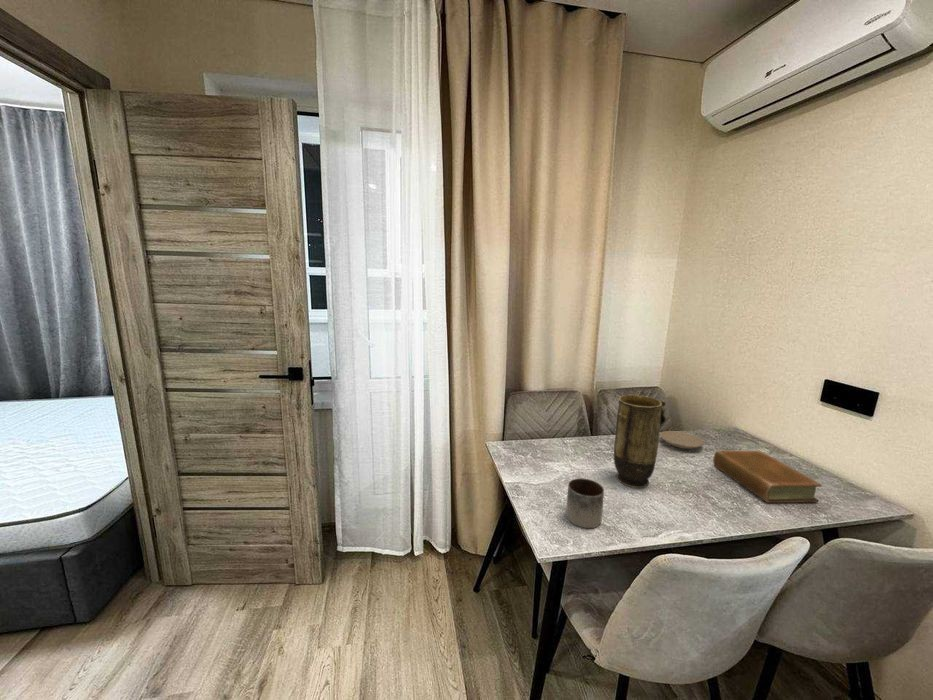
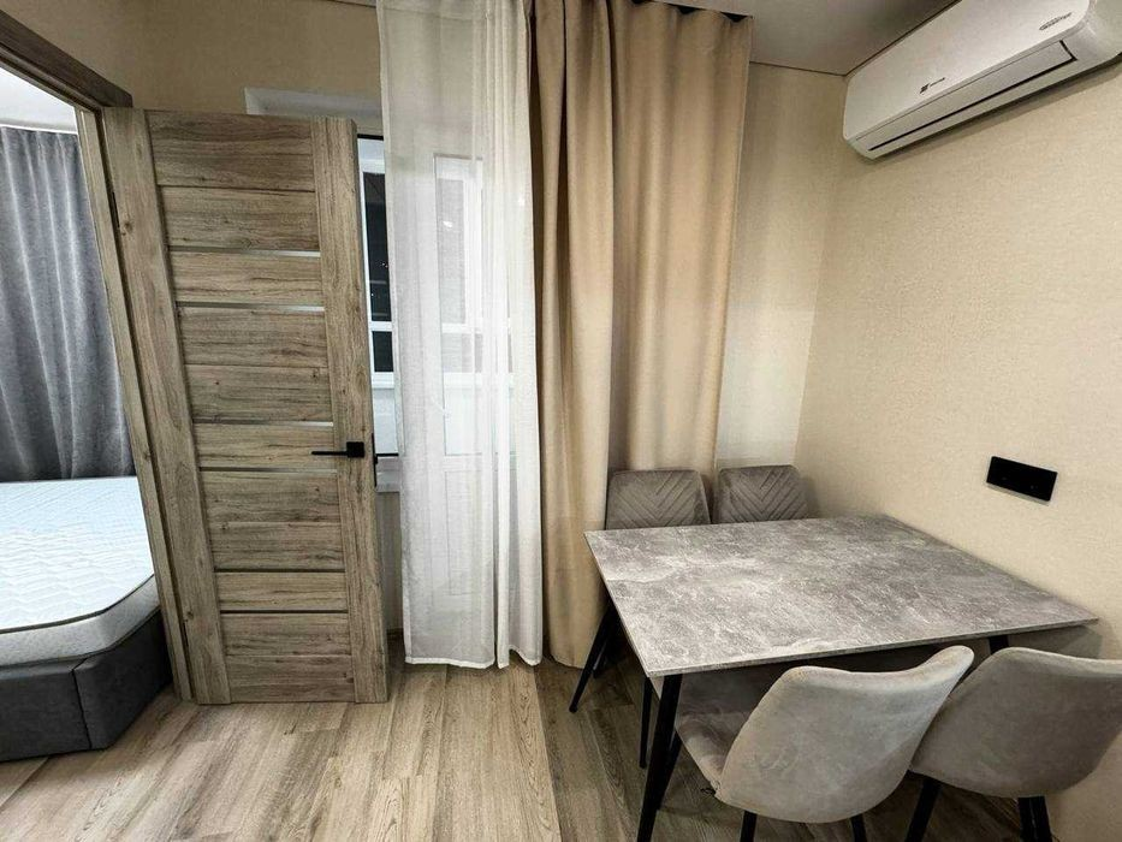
- mug [565,477,605,529]
- book [712,450,823,504]
- vase [613,394,667,489]
- plate [659,430,705,450]
